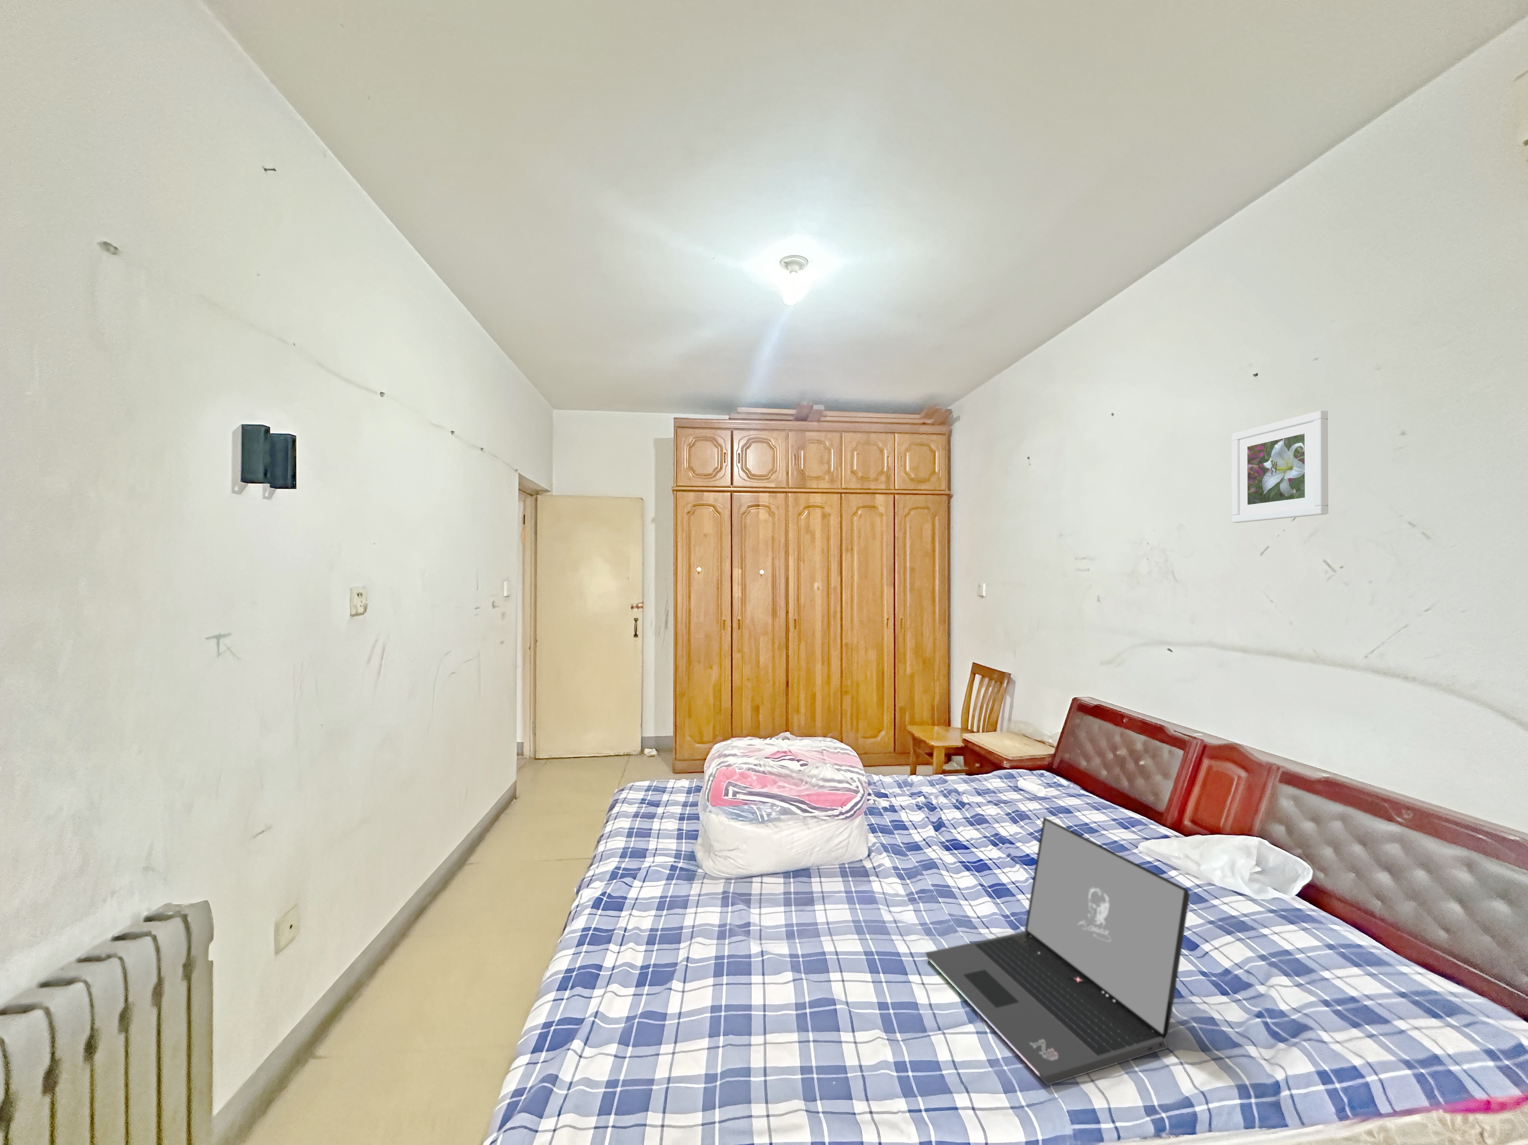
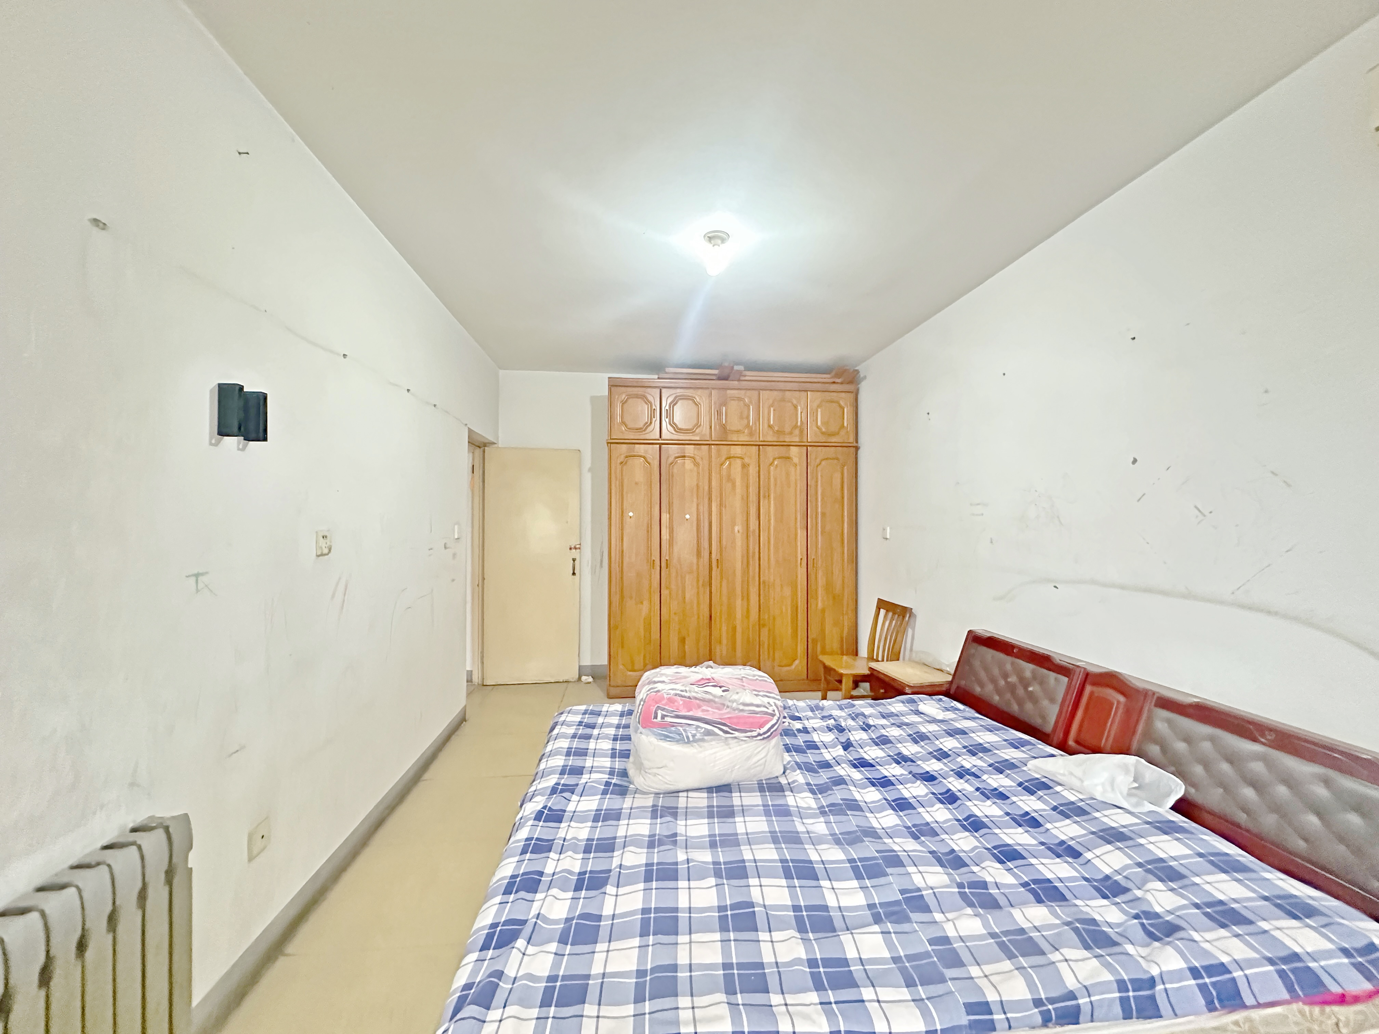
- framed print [1231,410,1328,523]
- laptop [925,817,1190,1086]
